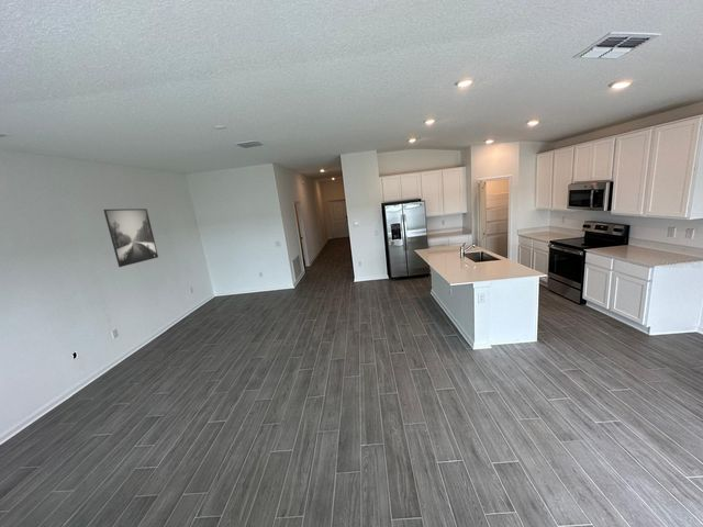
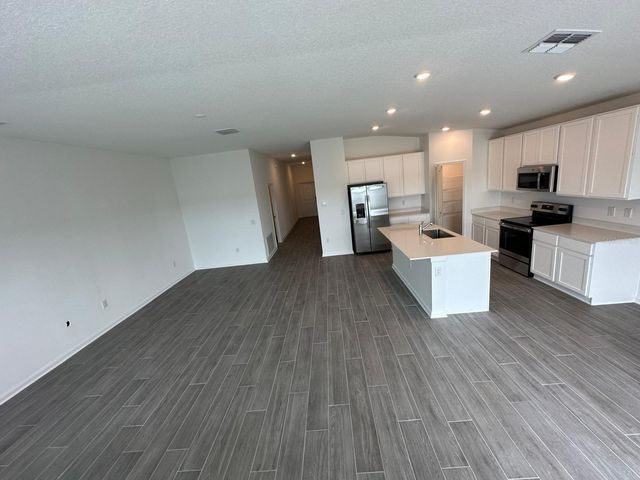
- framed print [102,208,159,268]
